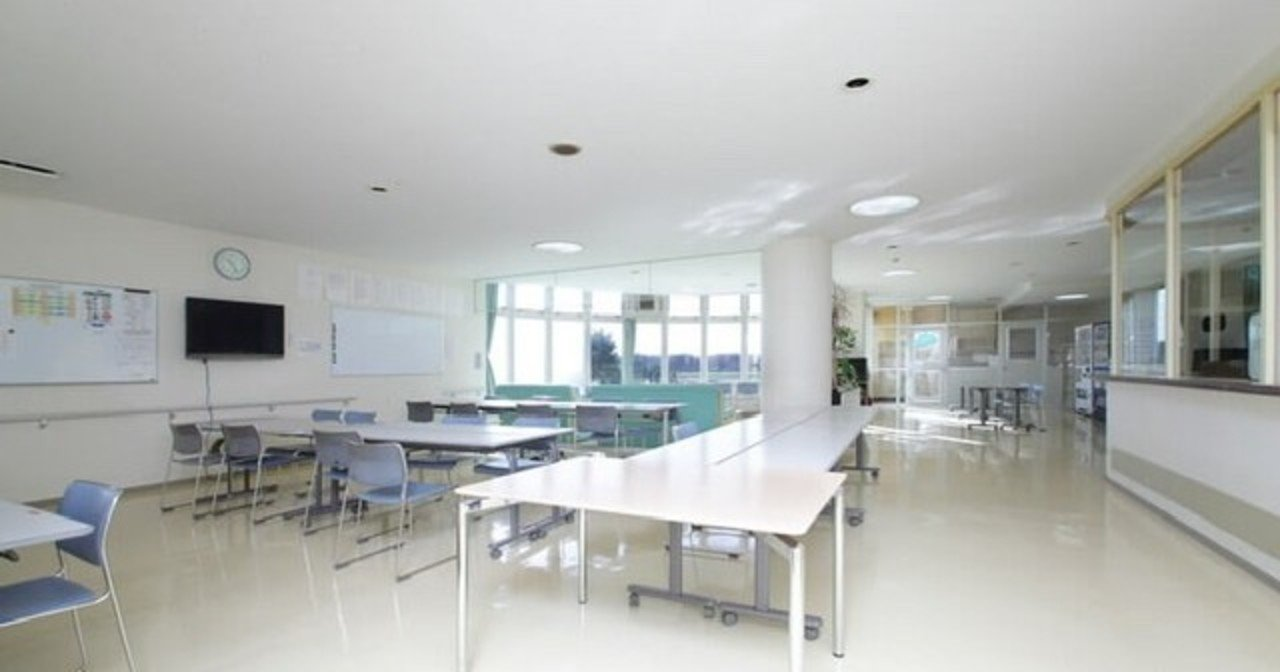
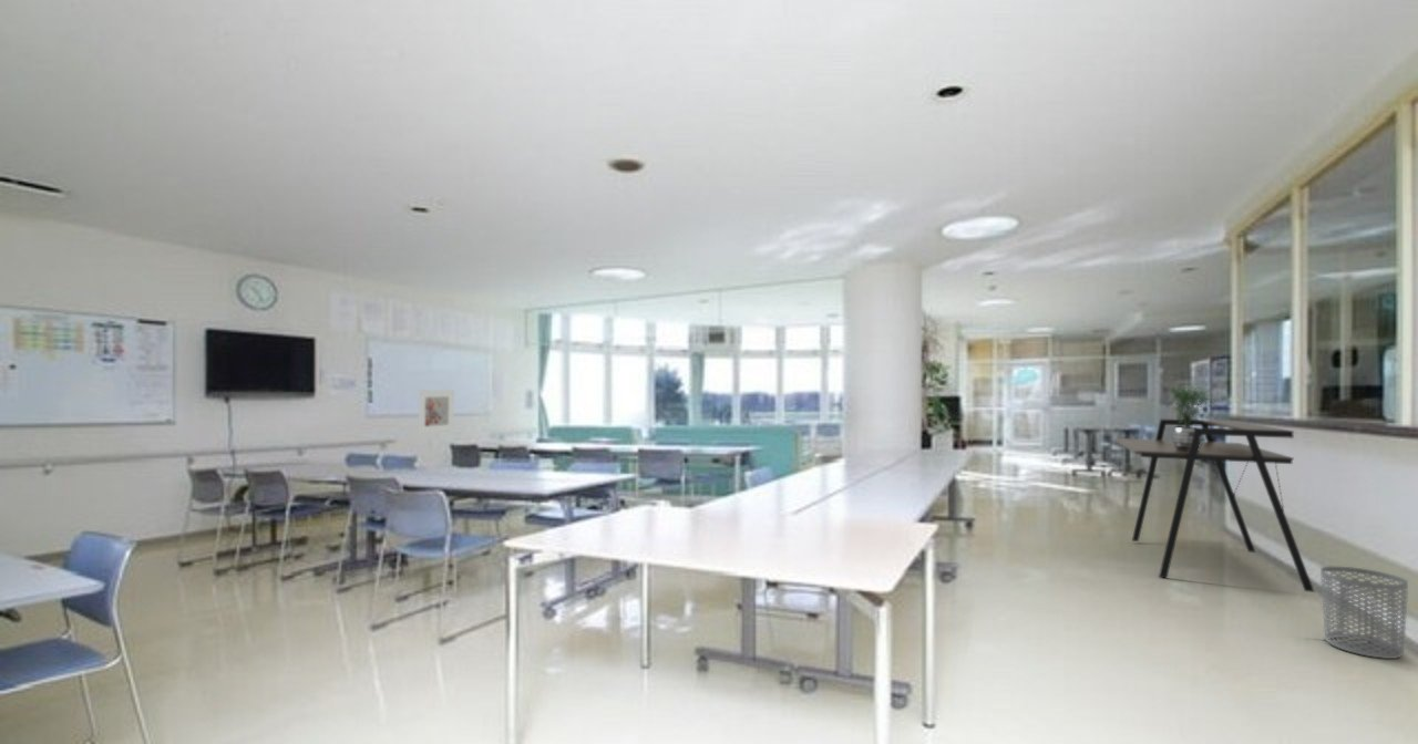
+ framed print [418,389,455,435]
+ potted plant [1167,384,1219,451]
+ waste bin [1319,566,1409,660]
+ desk [1112,417,1316,593]
